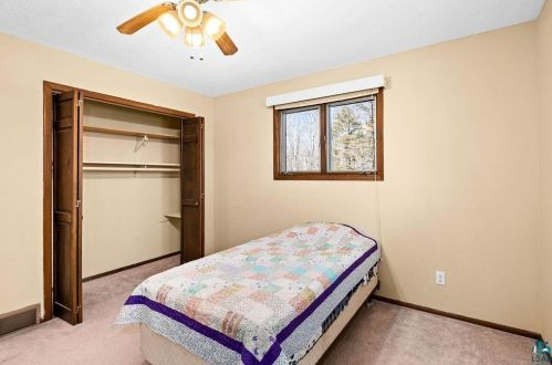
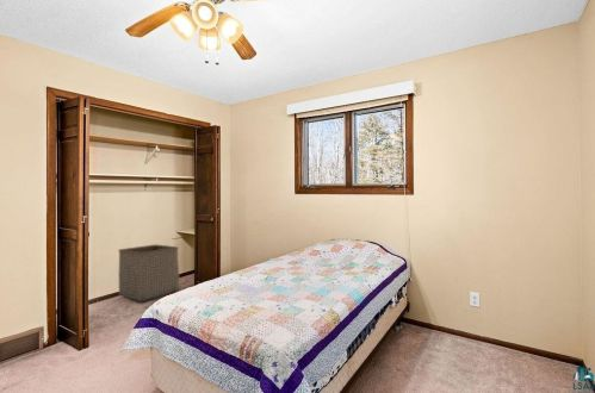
+ laundry basket [117,243,181,302]
